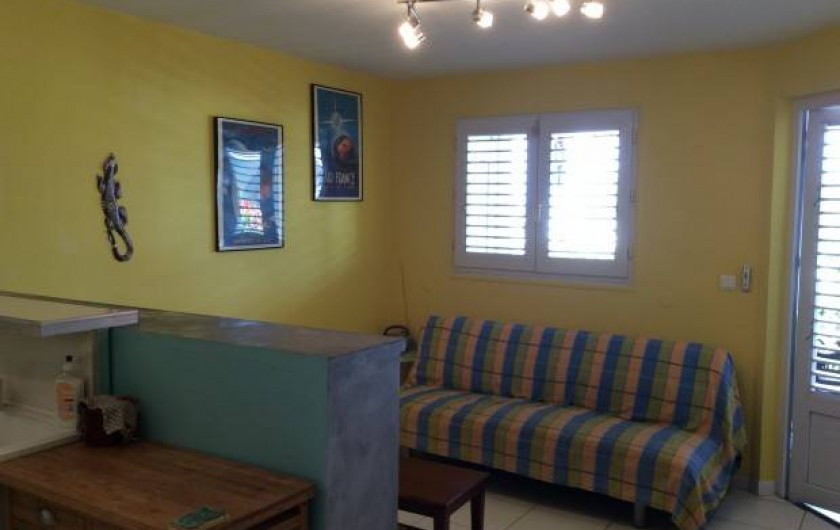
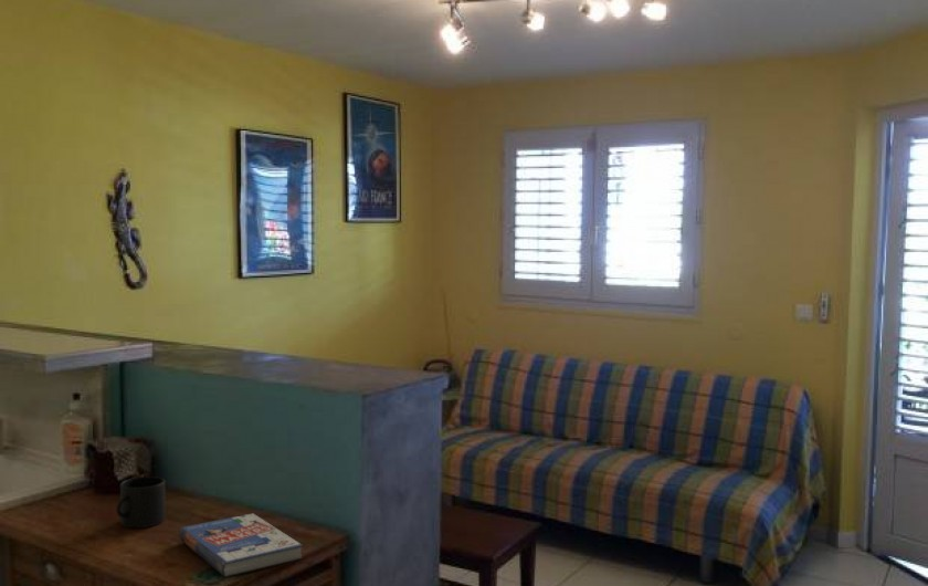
+ book [178,513,304,578]
+ mug [115,475,167,529]
